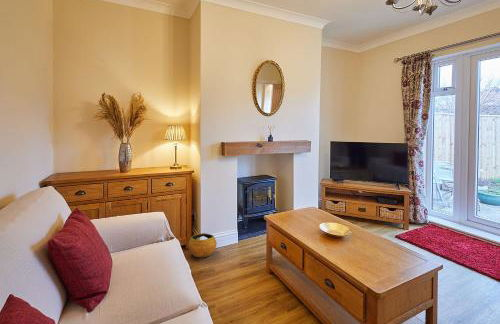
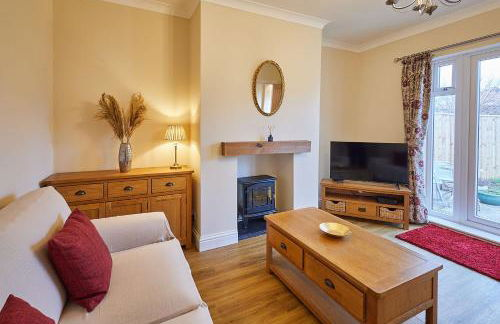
- clay pot [187,232,217,260]
